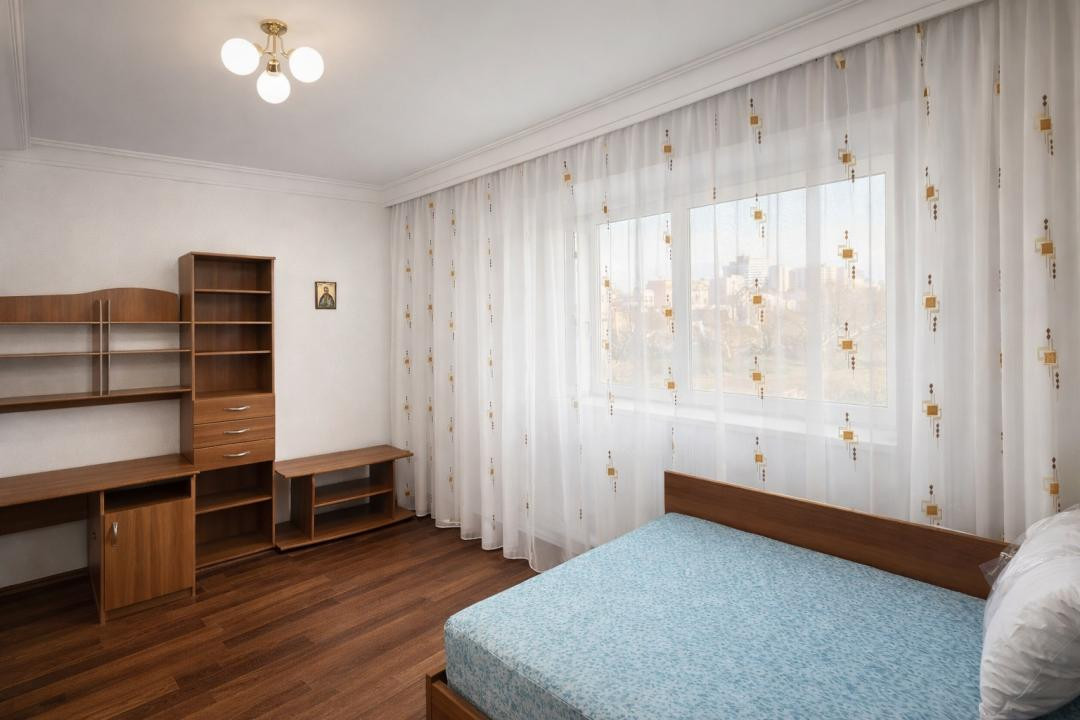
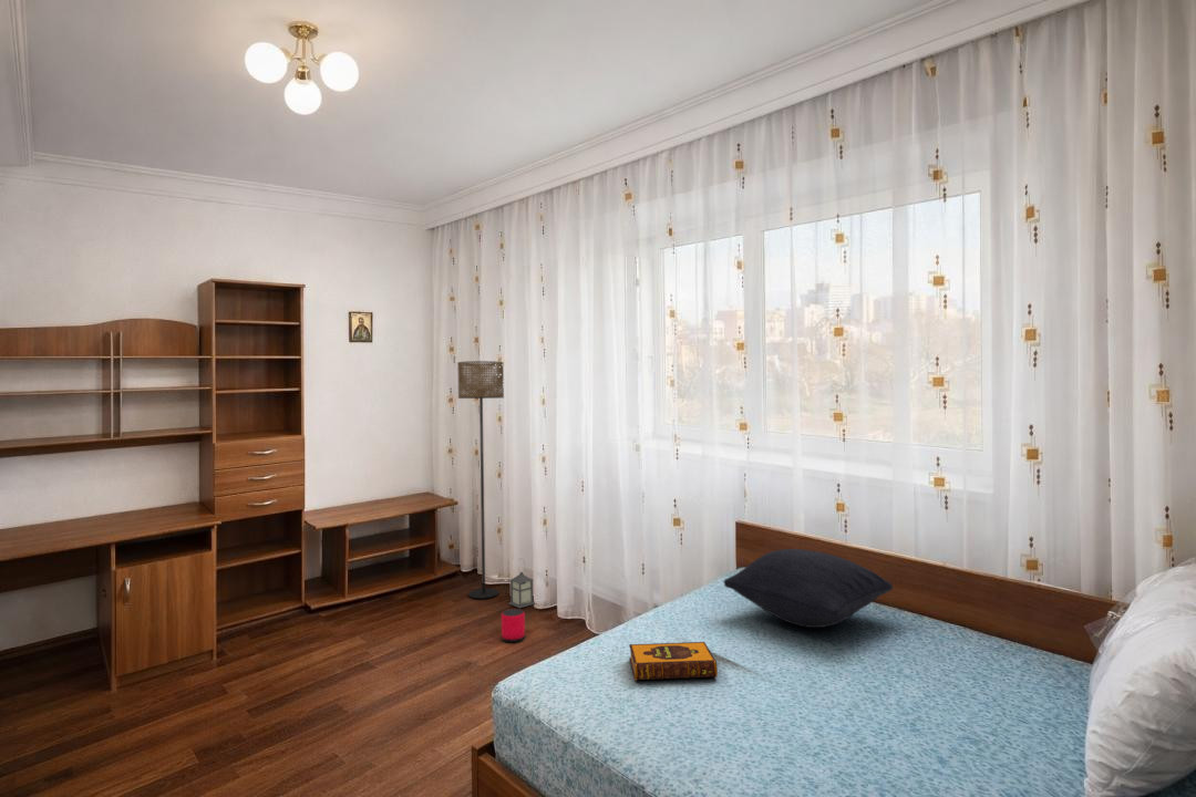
+ lantern [508,557,536,609]
+ floor lamp [456,360,505,600]
+ speaker [501,608,526,643]
+ pillow [723,548,894,629]
+ hardback book [628,641,719,682]
